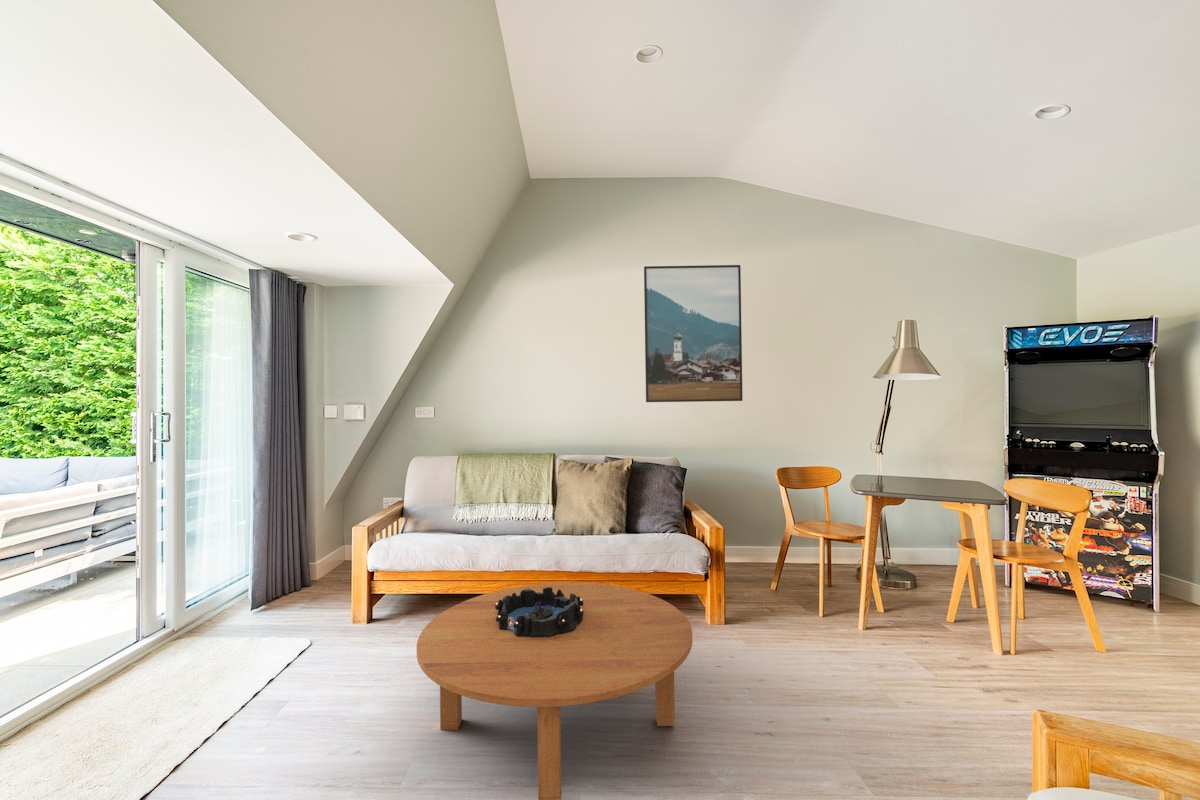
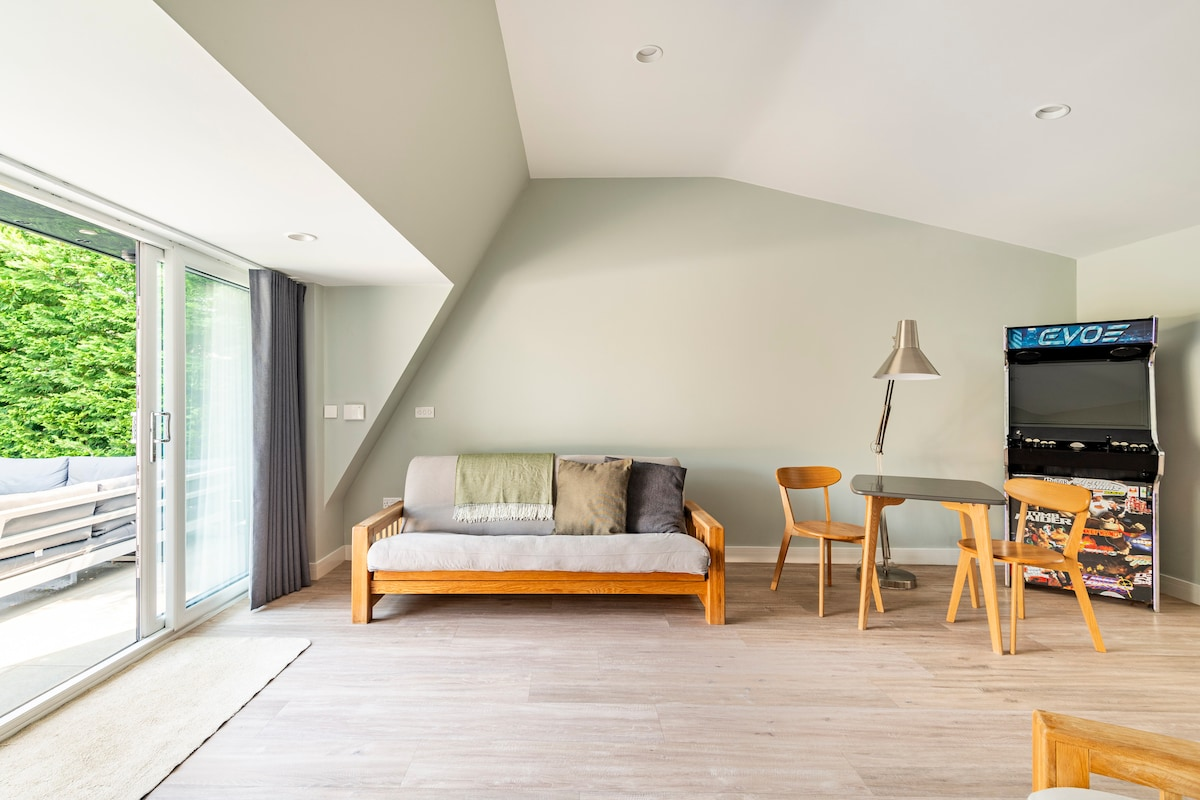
- coffee table [416,581,693,800]
- decorative bowl [495,587,584,637]
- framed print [643,264,743,403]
